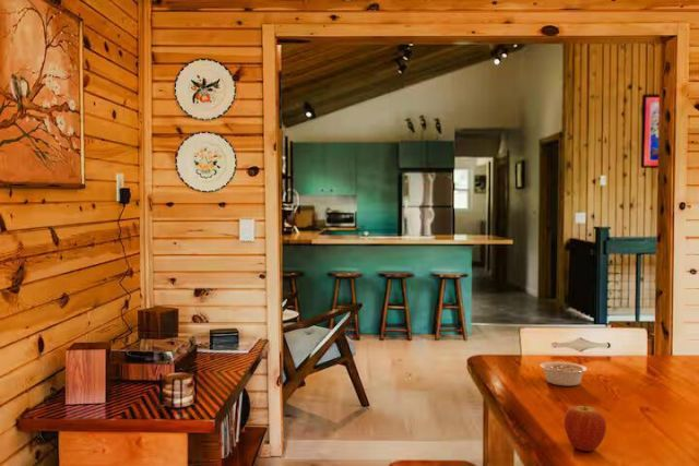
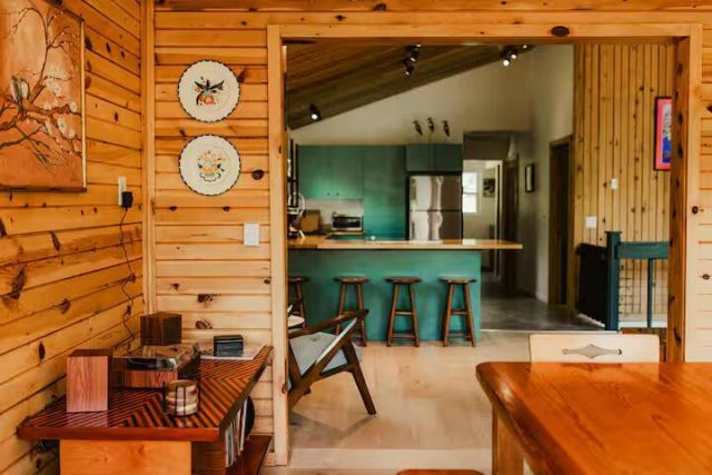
- legume [540,361,594,387]
- fruit [564,403,607,452]
